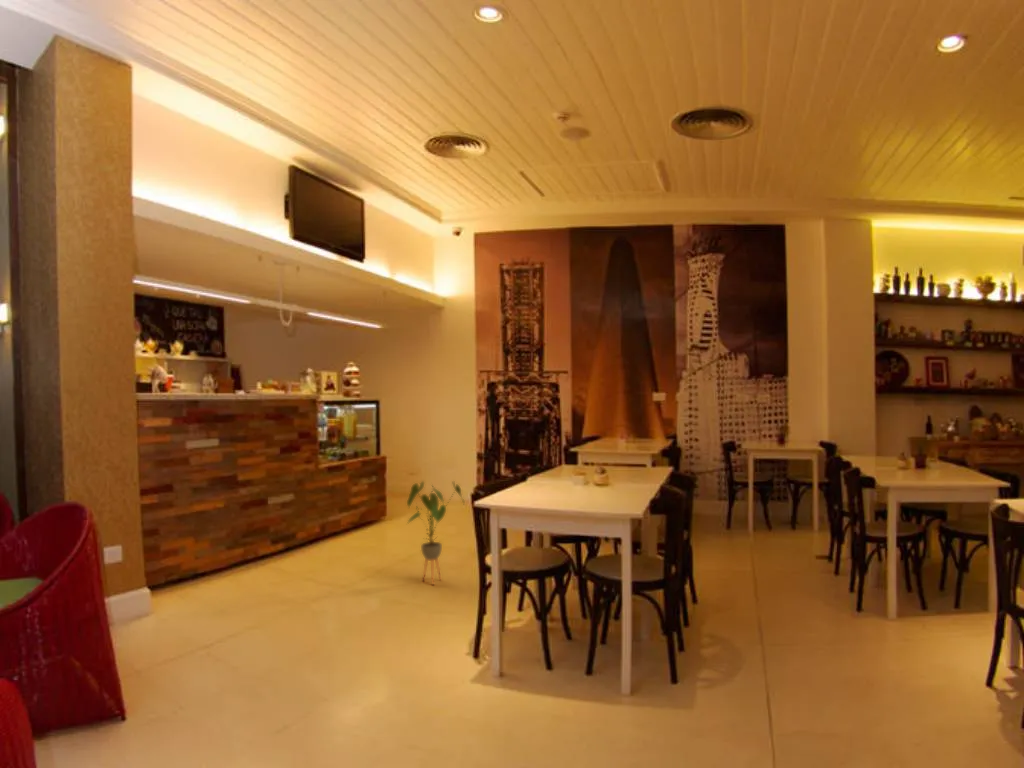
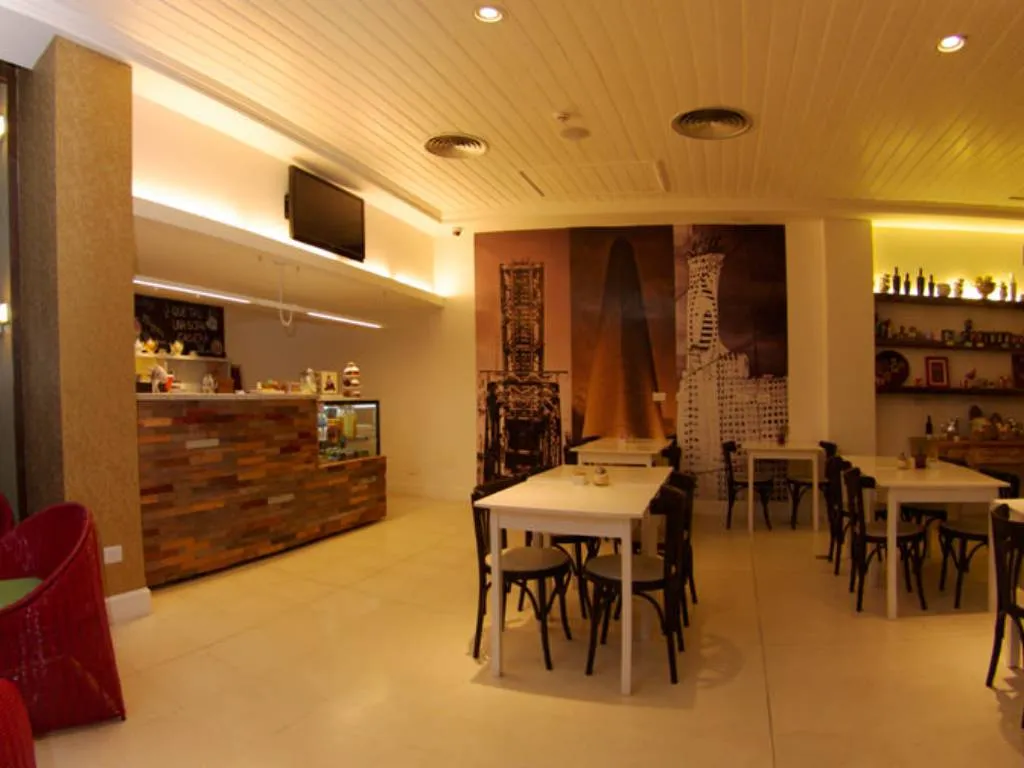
- house plant [406,480,466,586]
